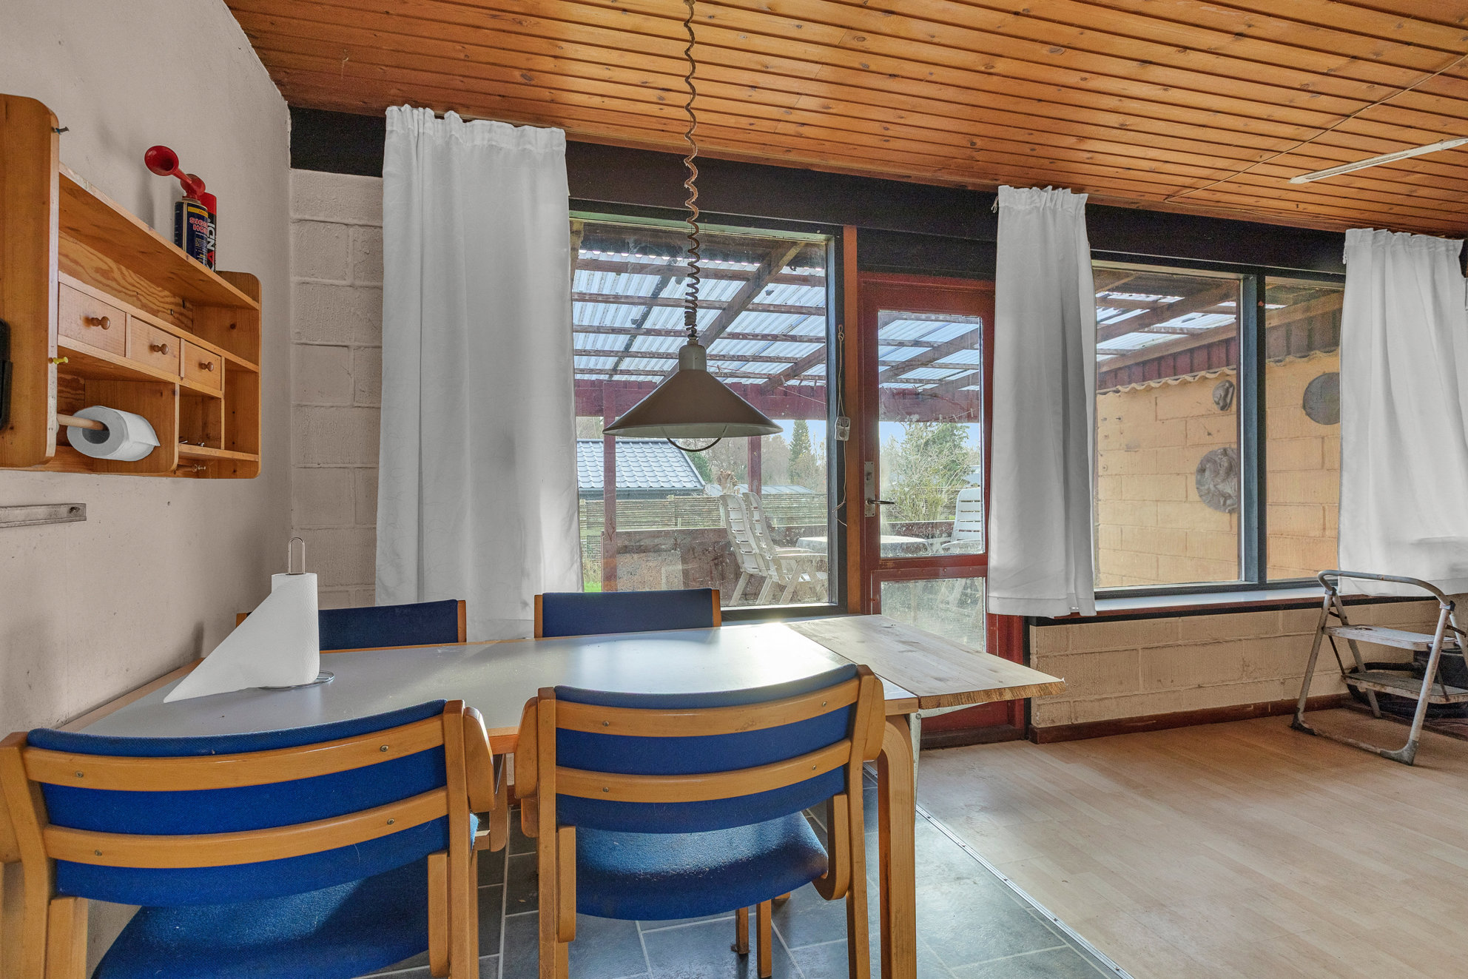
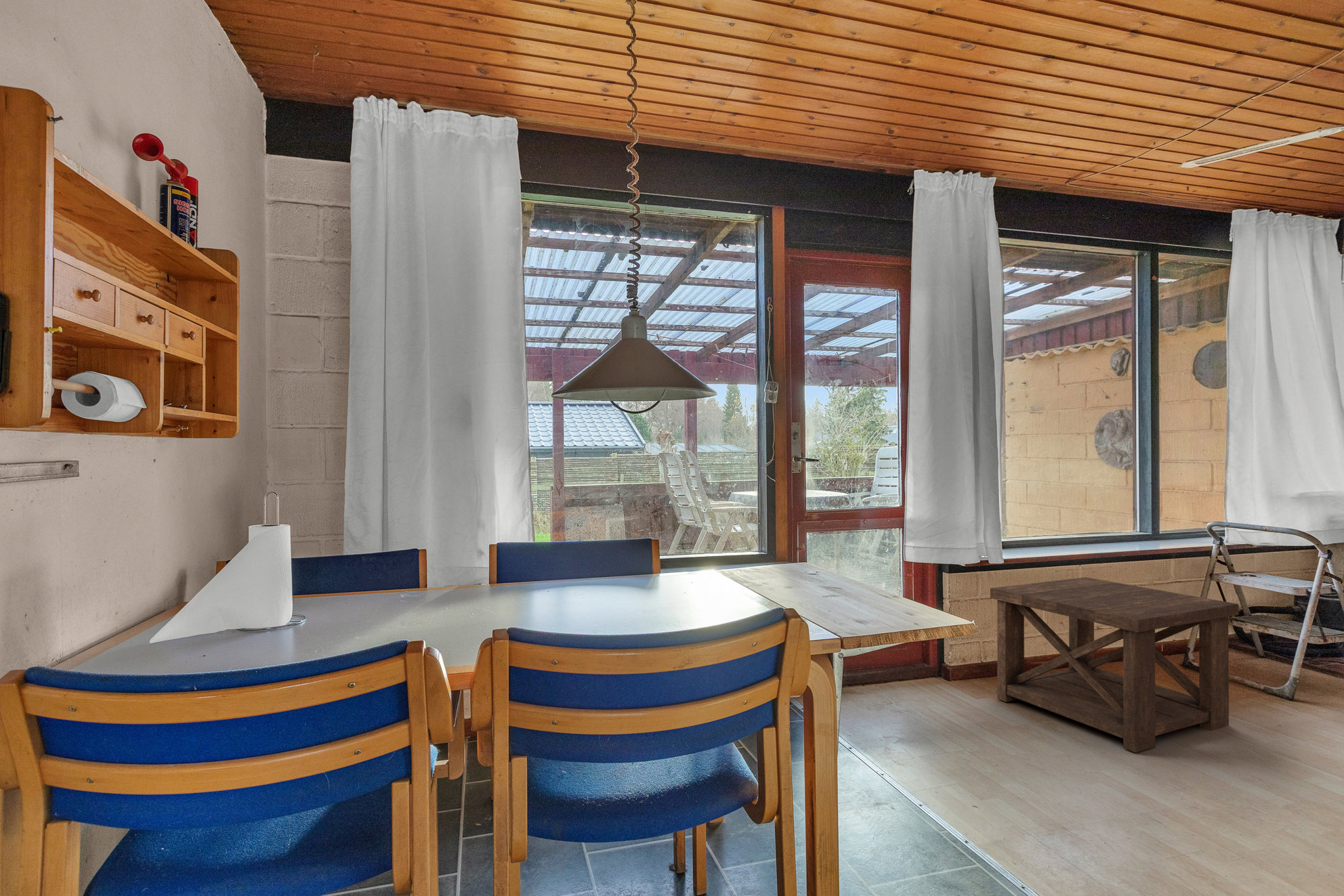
+ side table [990,576,1240,753]
